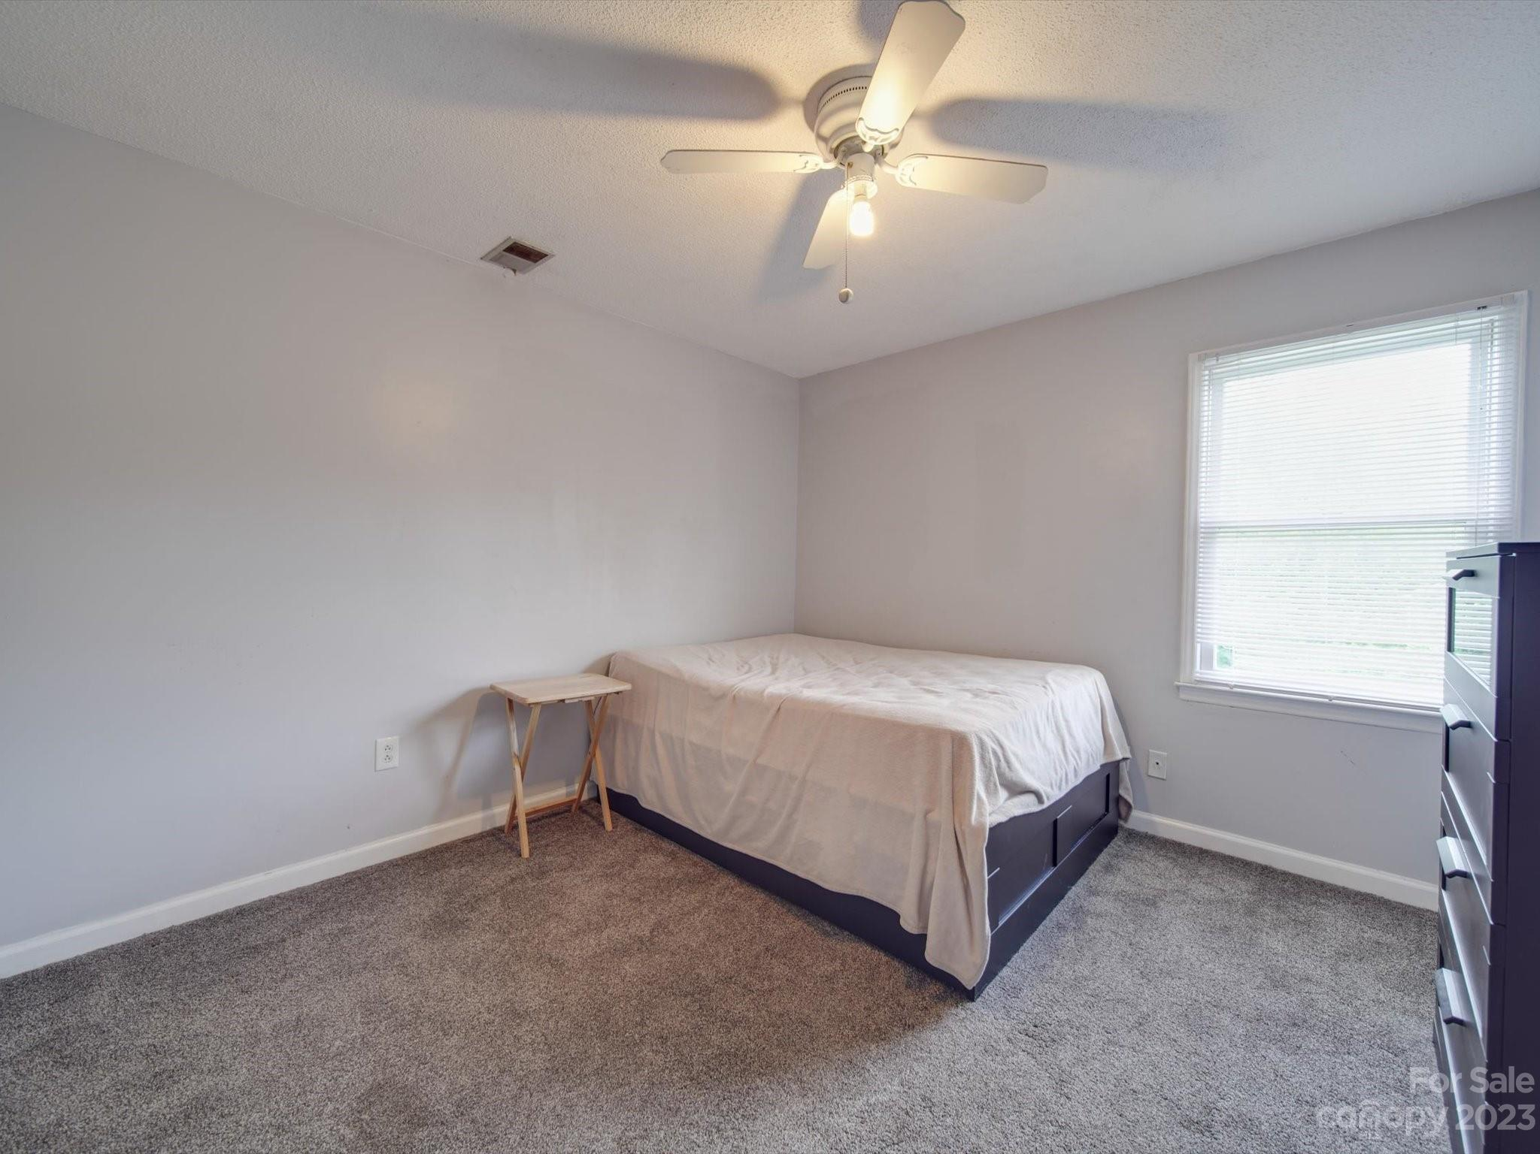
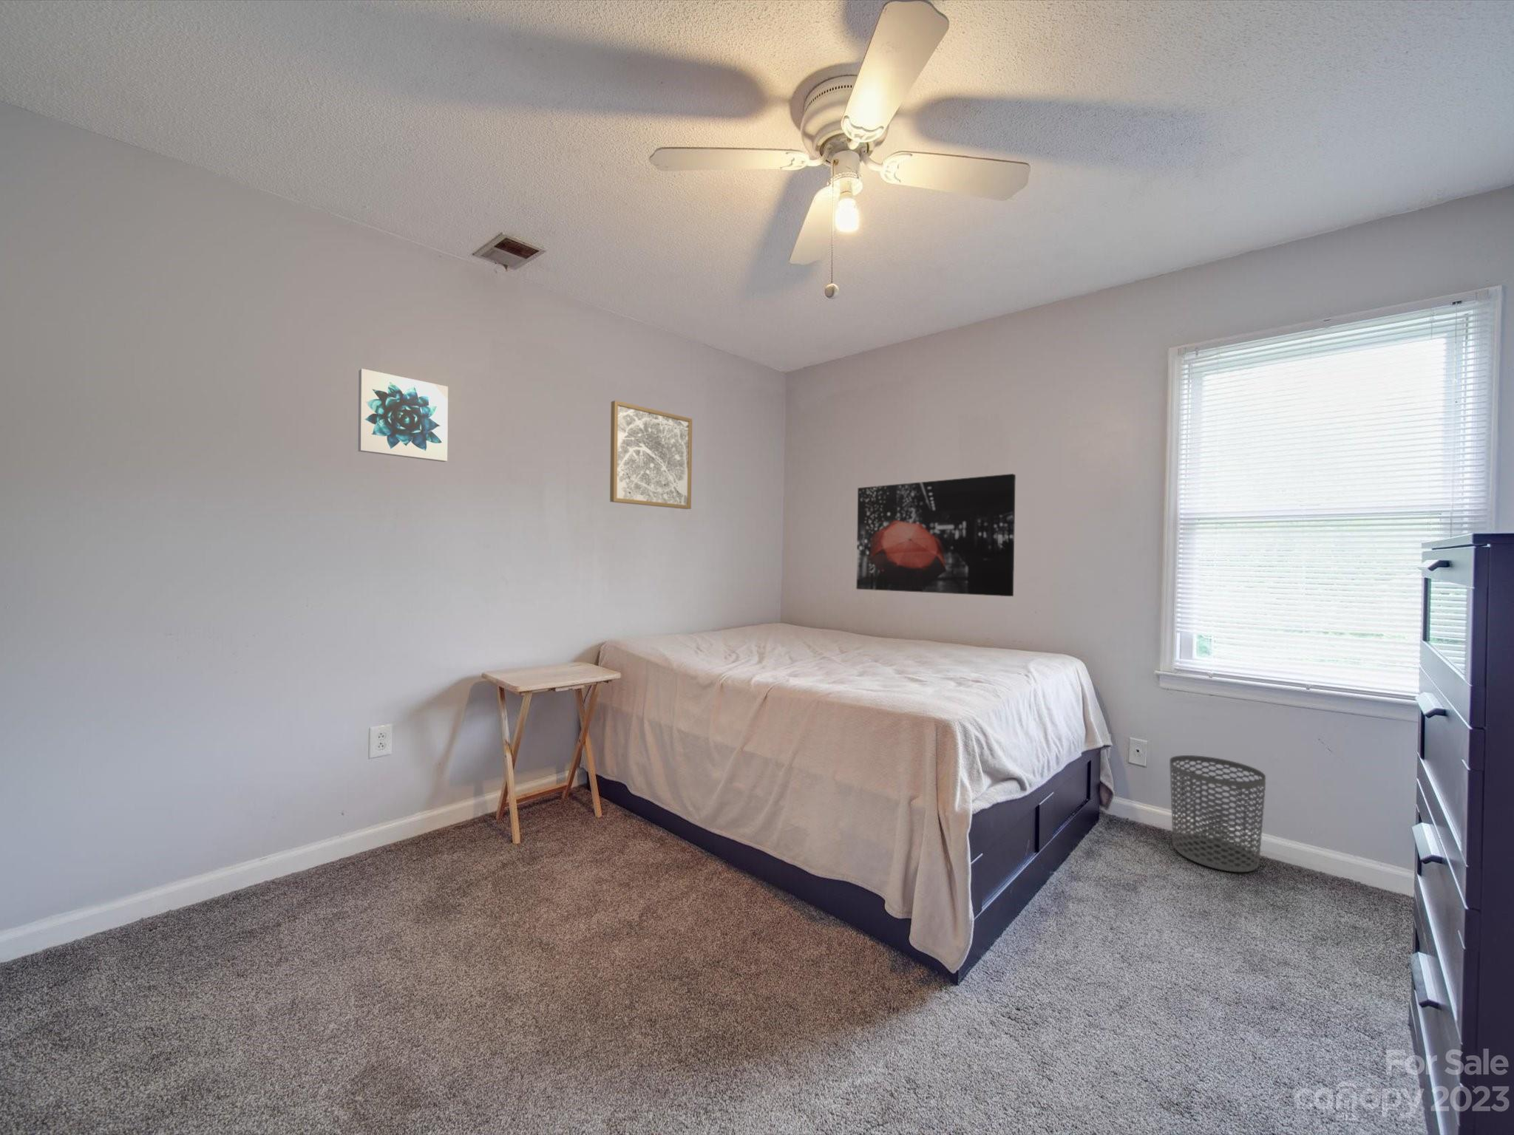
+ wall art [609,399,693,510]
+ wall art [358,368,448,463]
+ wall art [855,473,1017,597]
+ waste bin [1168,755,1266,873]
